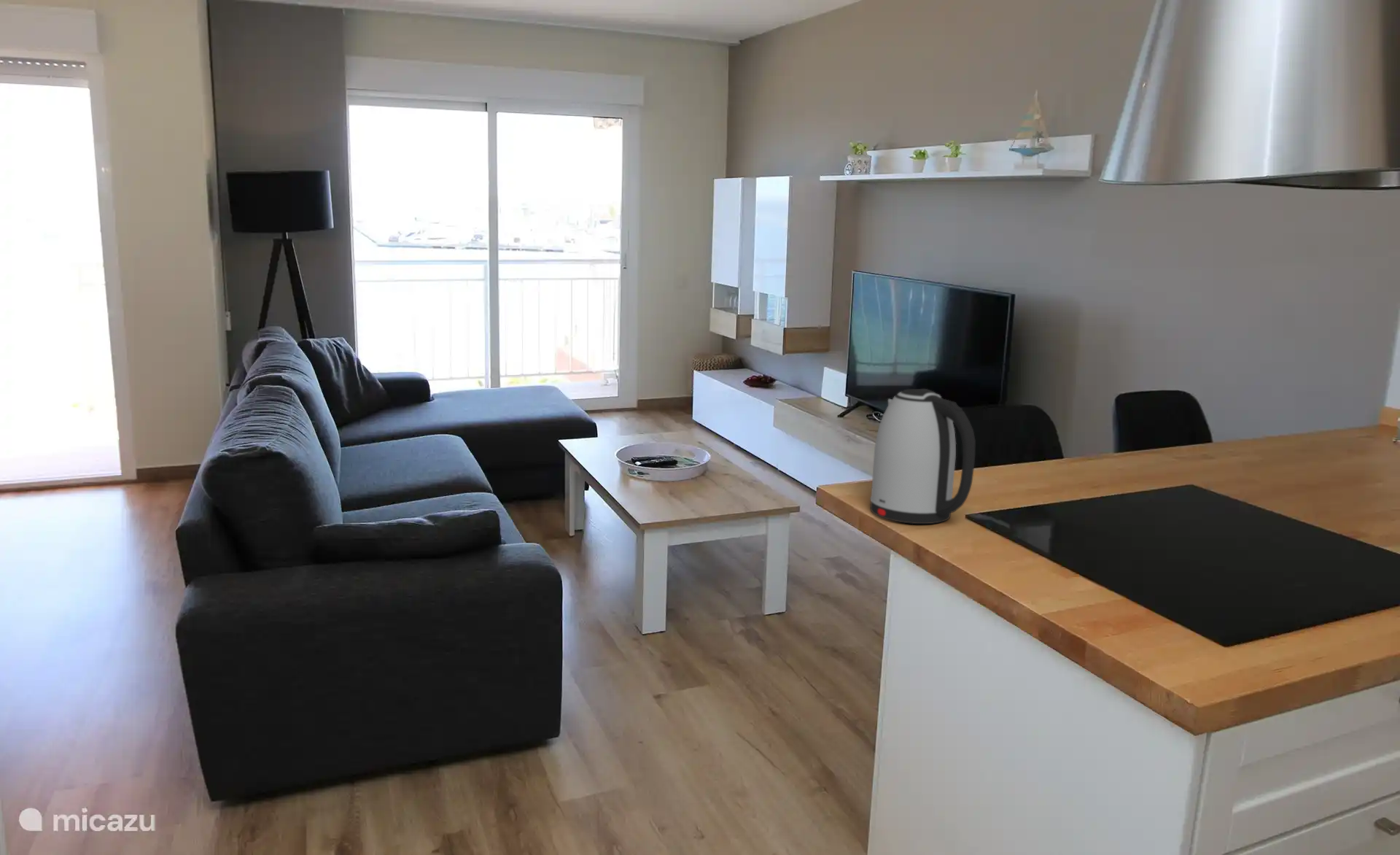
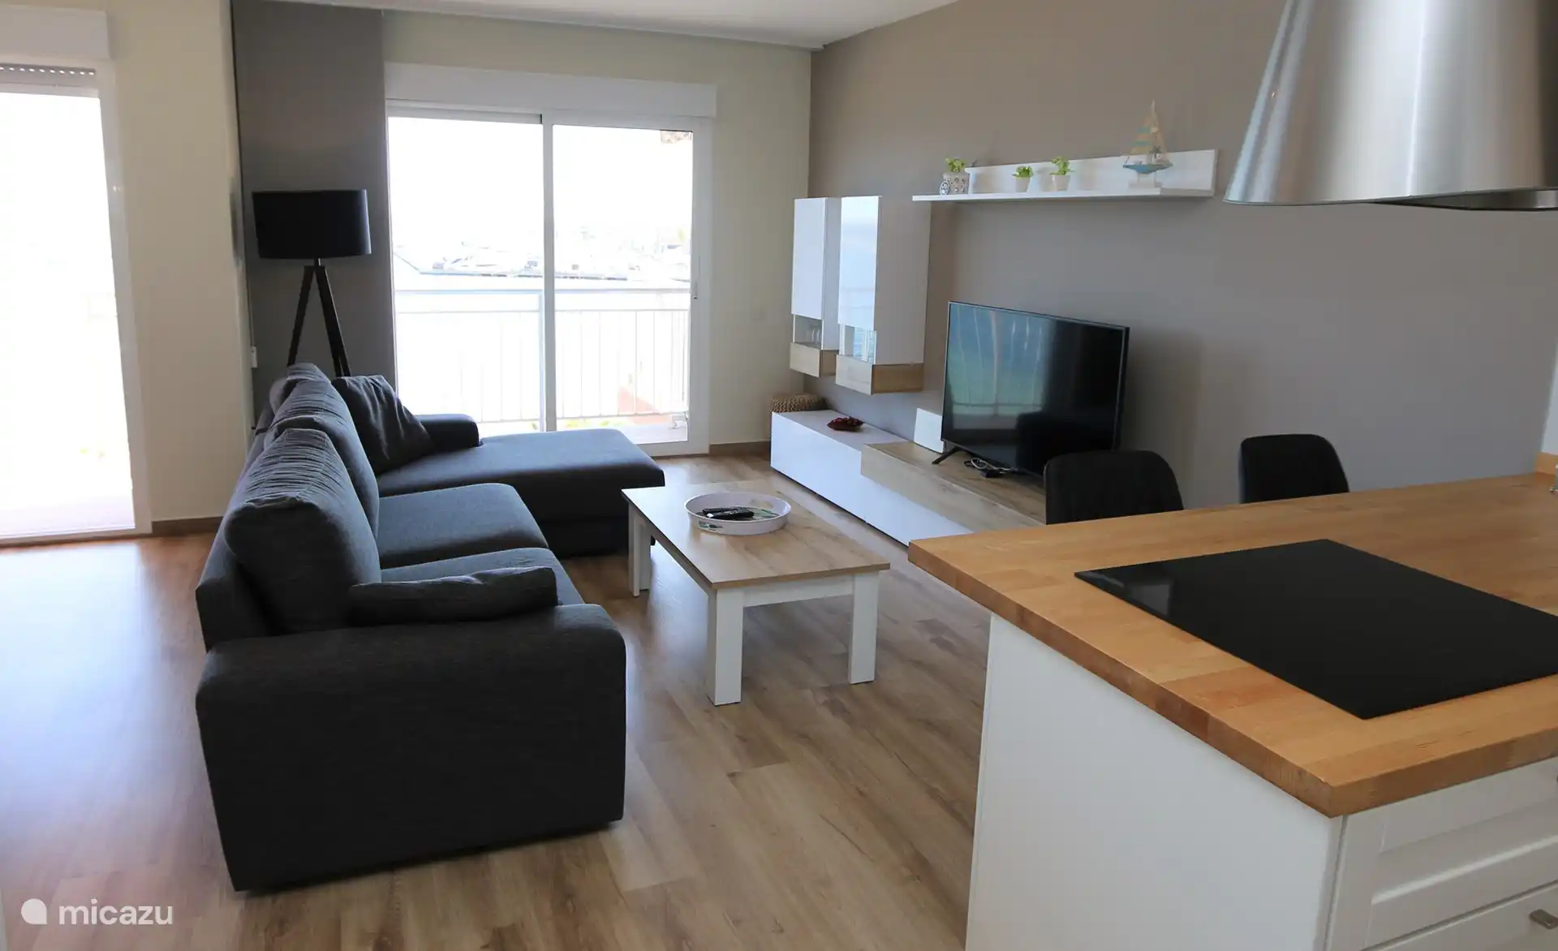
- kettle [869,388,976,525]
